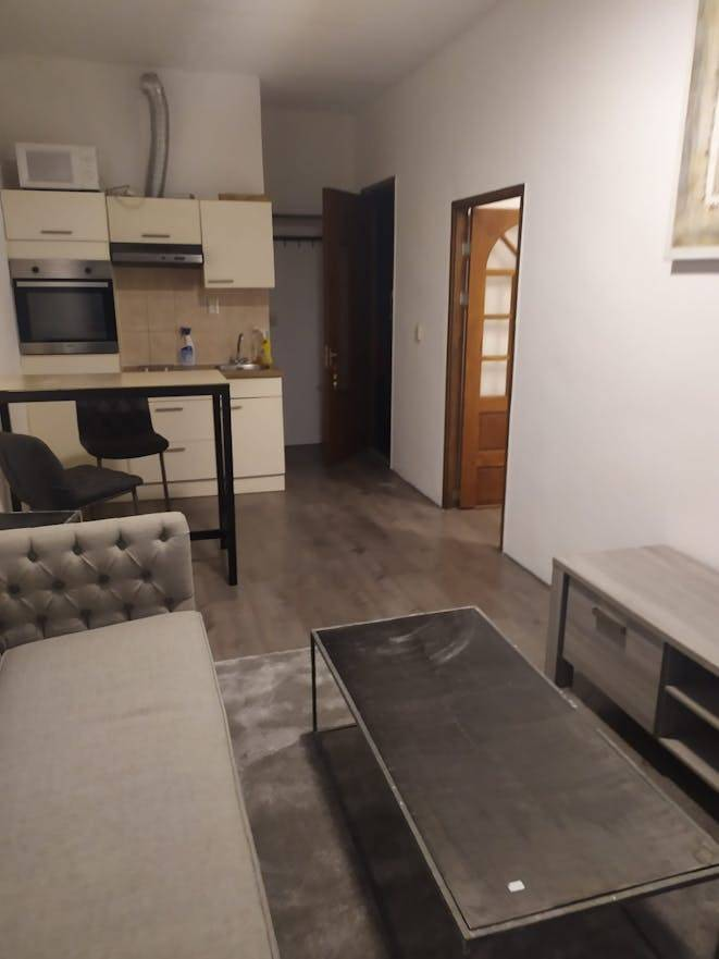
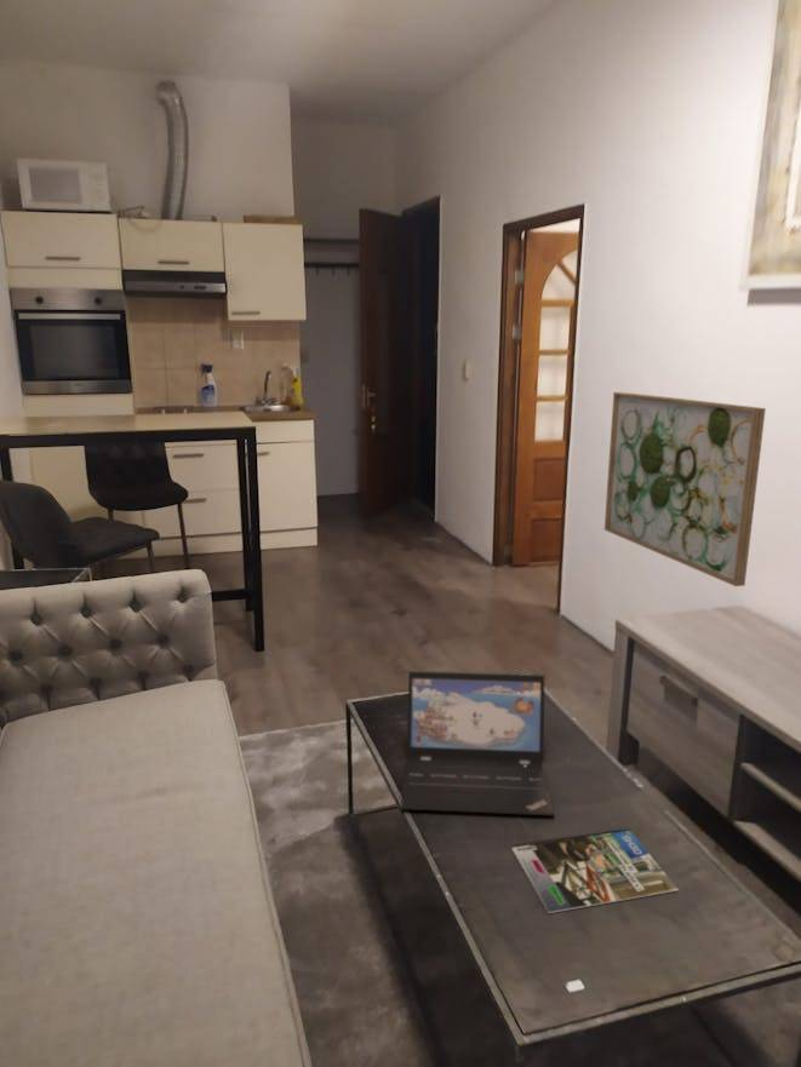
+ laptop [400,669,555,816]
+ wall art [603,391,767,587]
+ magazine [510,828,680,914]
